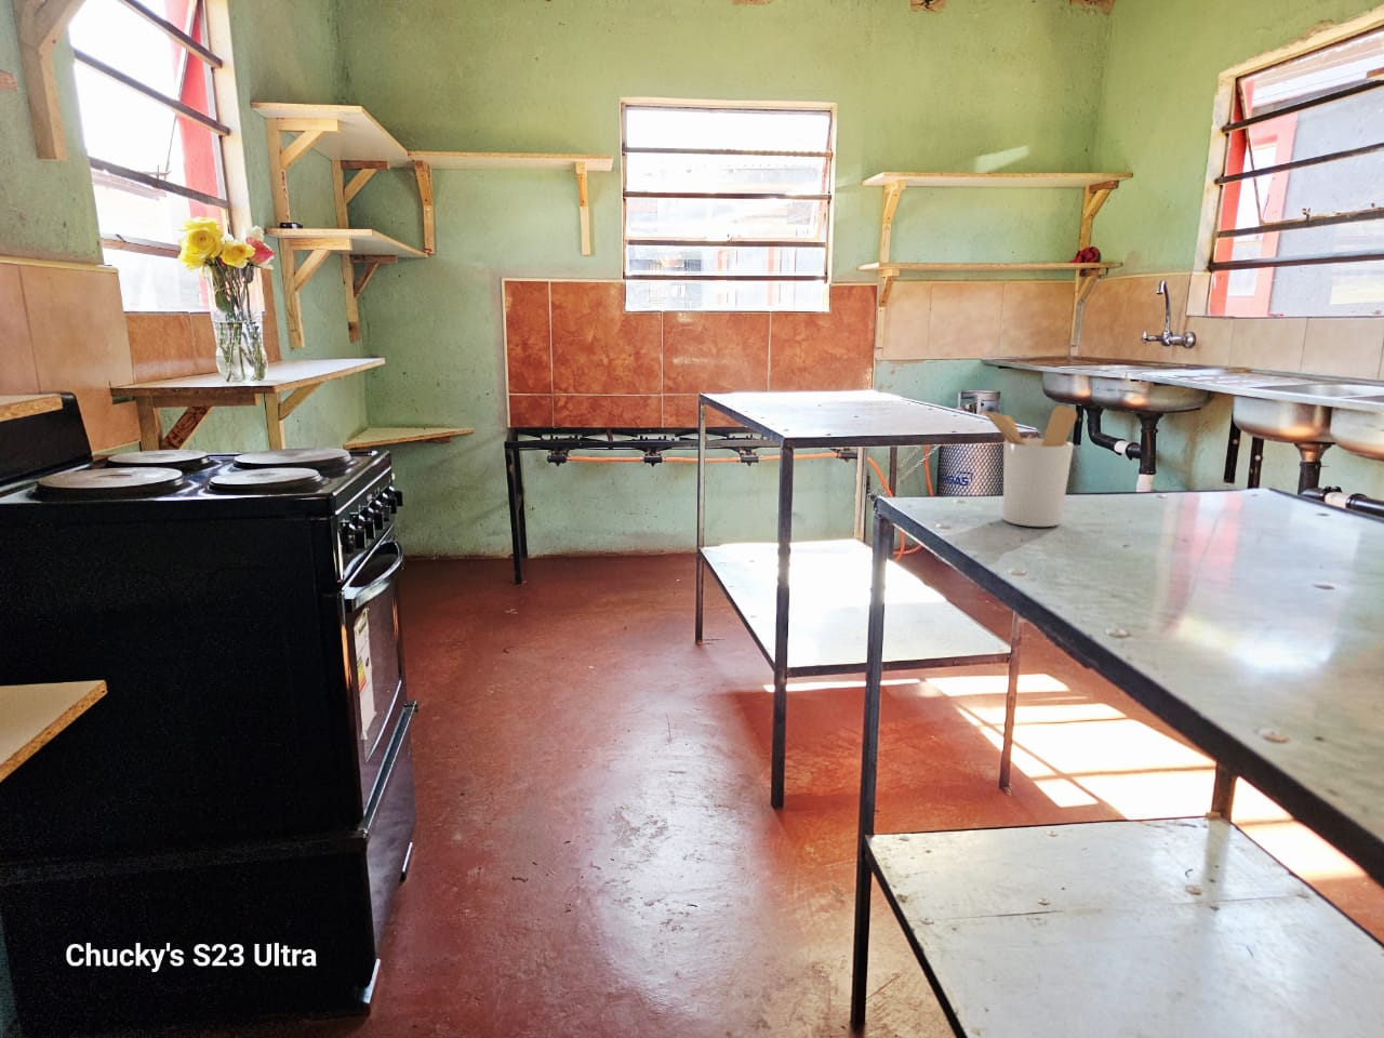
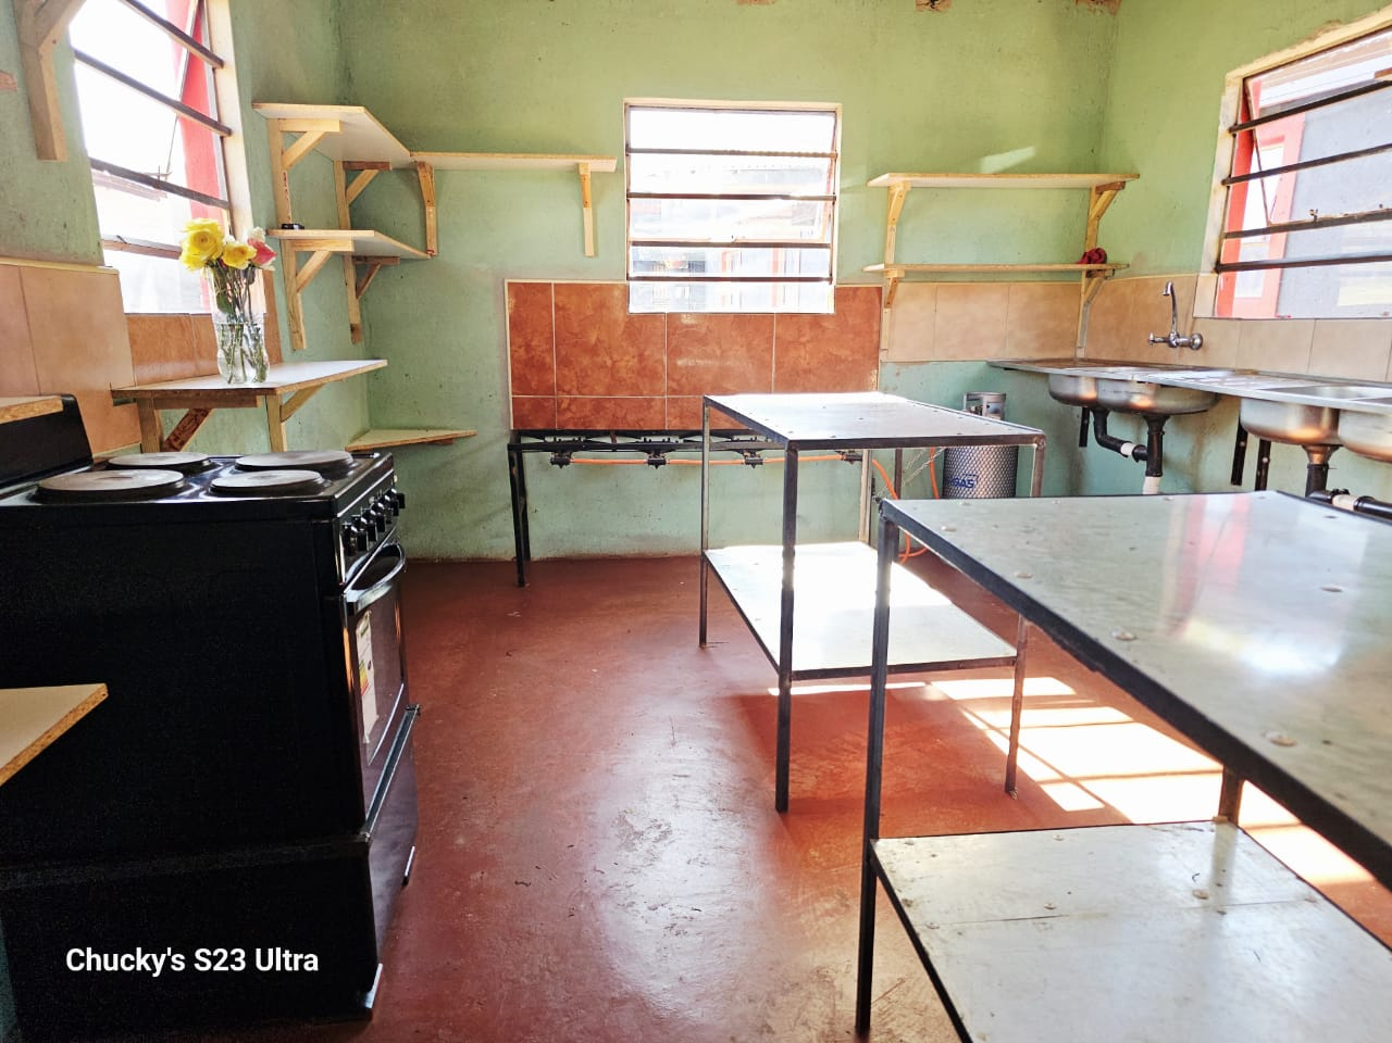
- utensil holder [980,405,1078,528]
